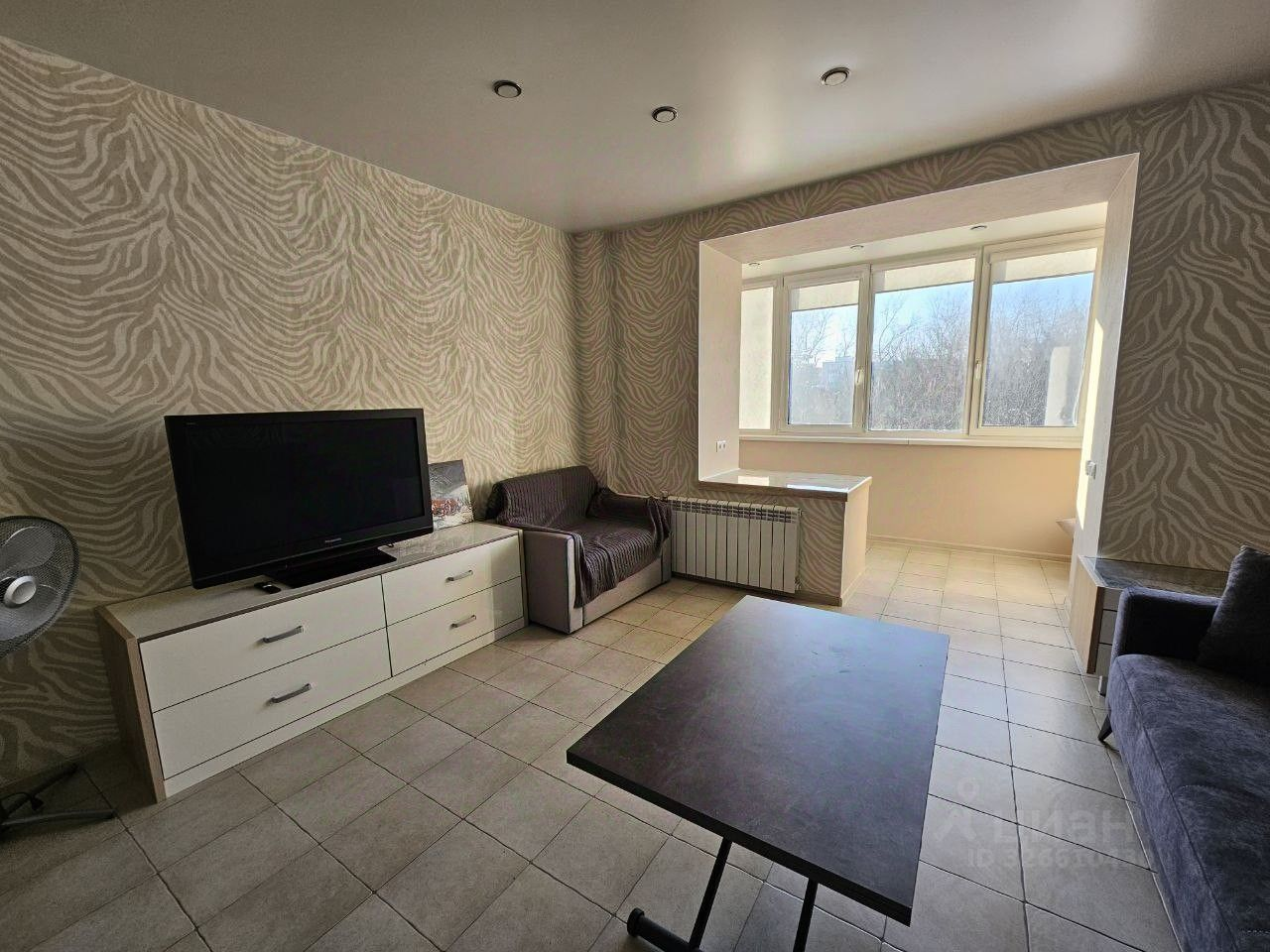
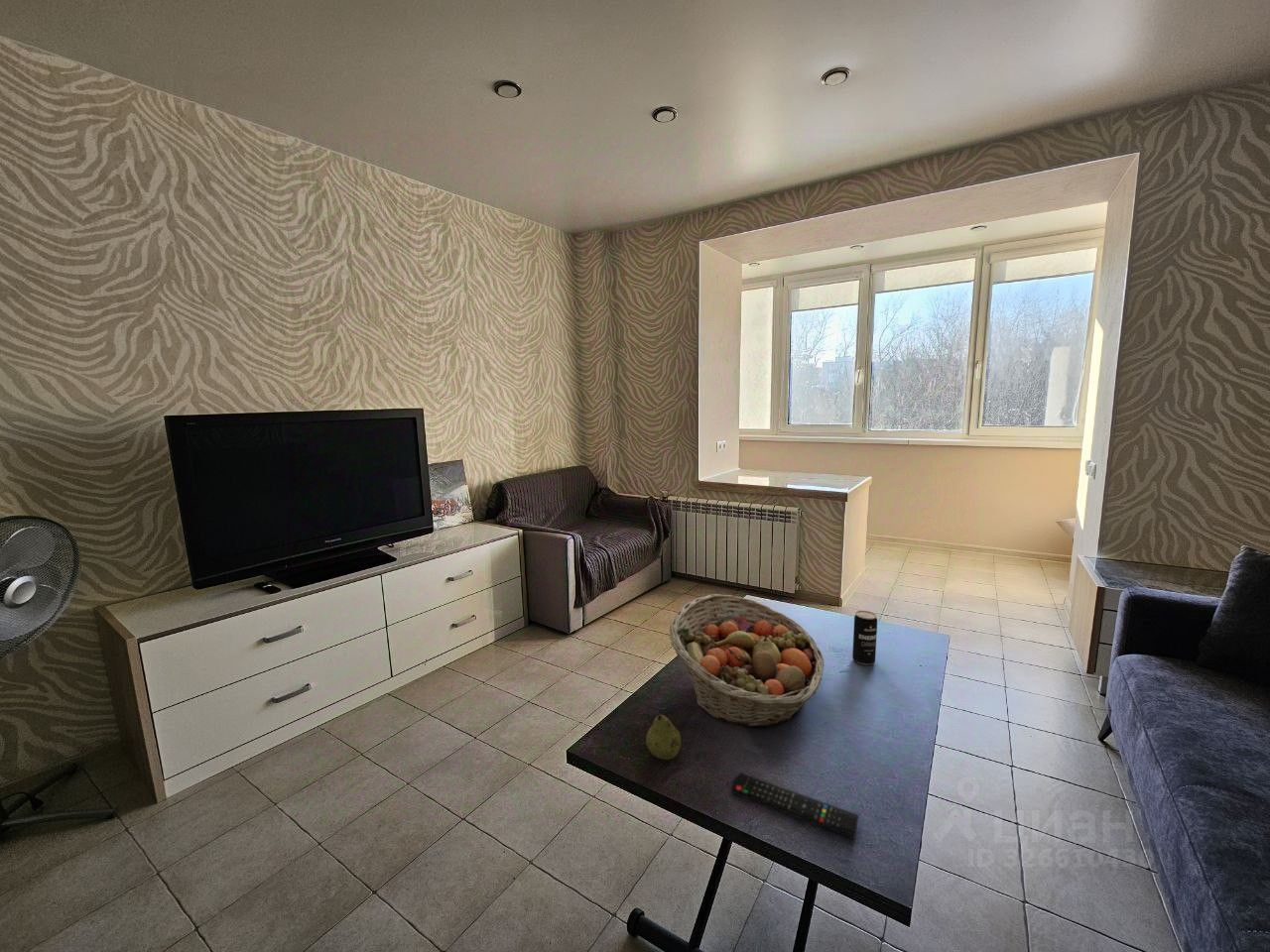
+ fruit [645,710,683,761]
+ fruit basket [669,593,826,728]
+ beverage can [851,610,878,665]
+ remote control [731,772,859,840]
